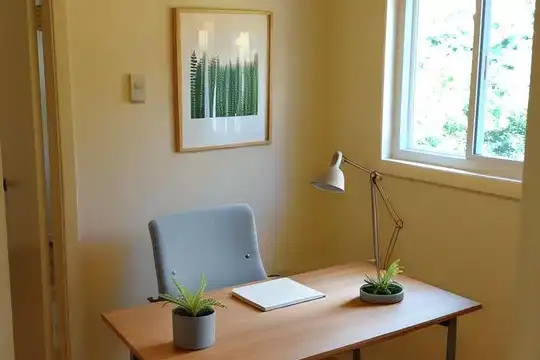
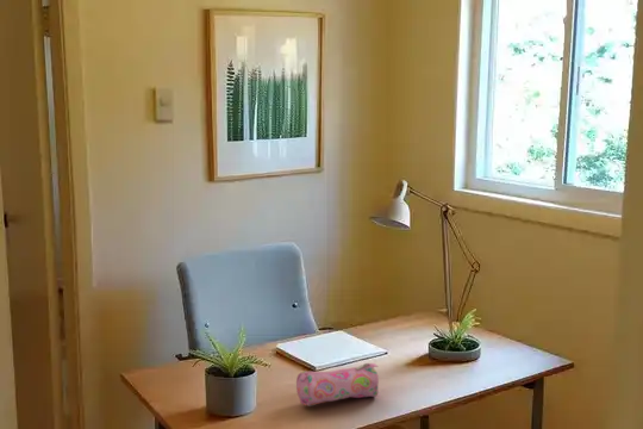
+ pencil case [295,362,380,408]
